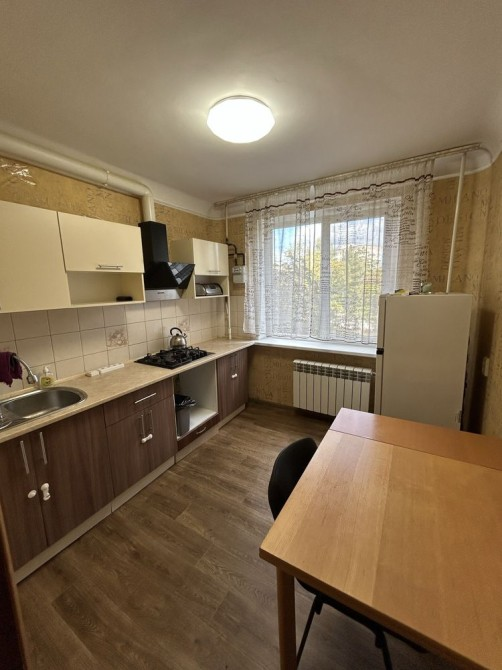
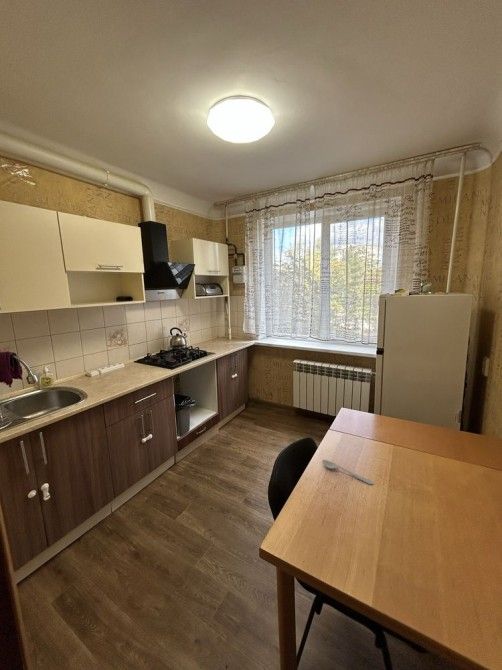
+ spoon [321,459,375,486]
